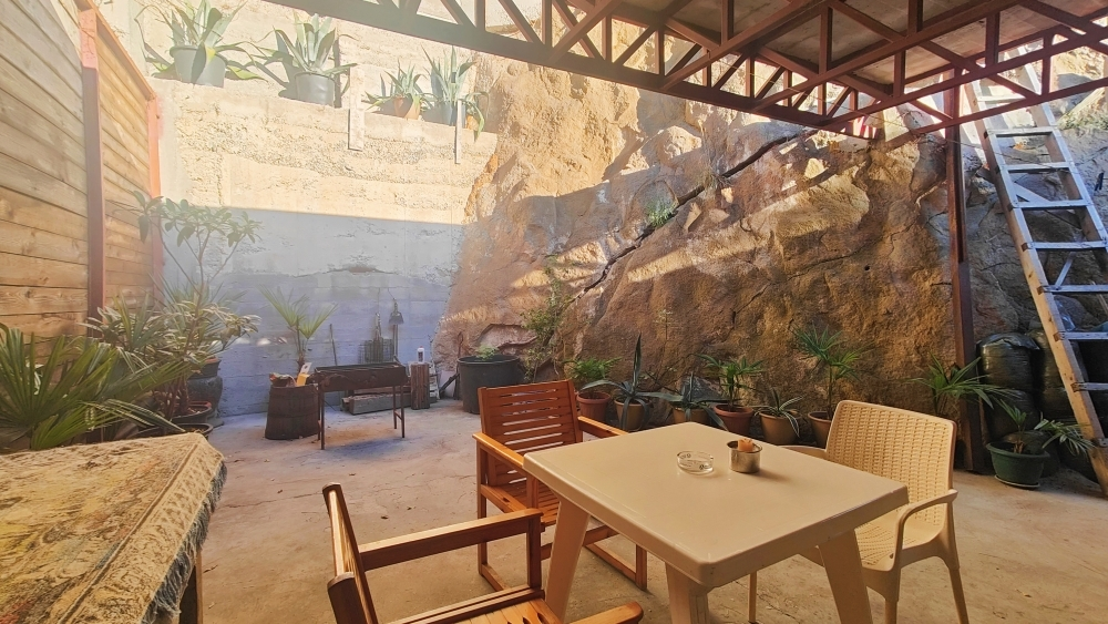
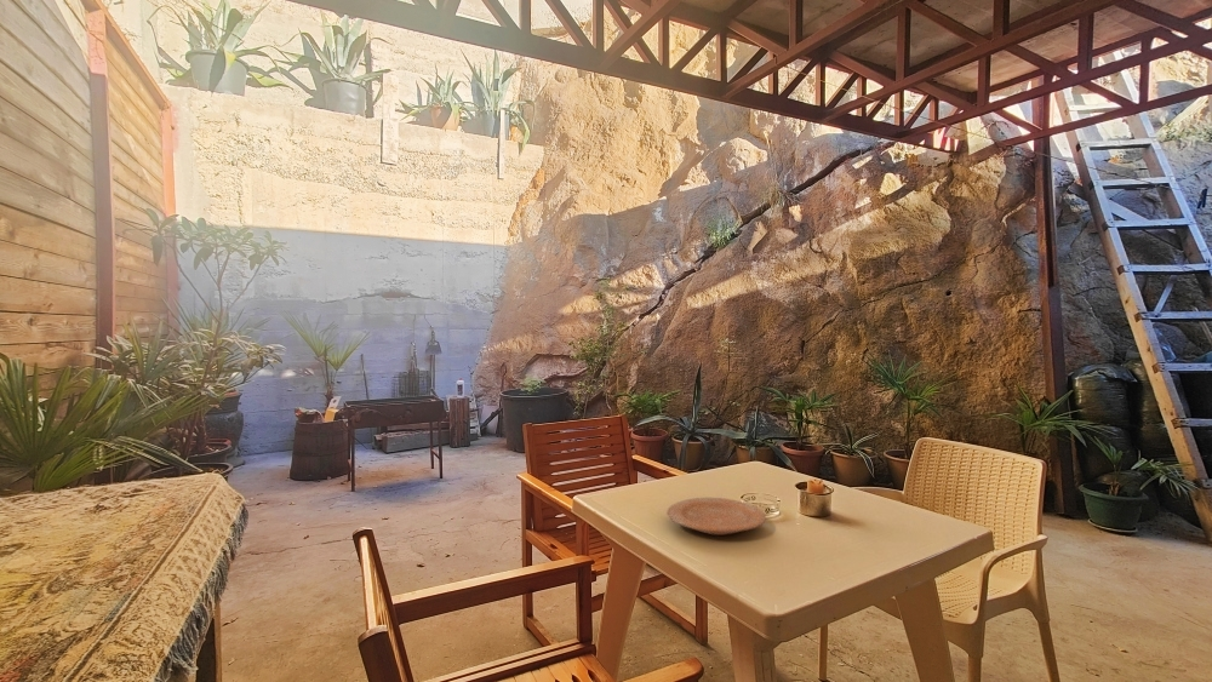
+ plate [667,497,767,537]
